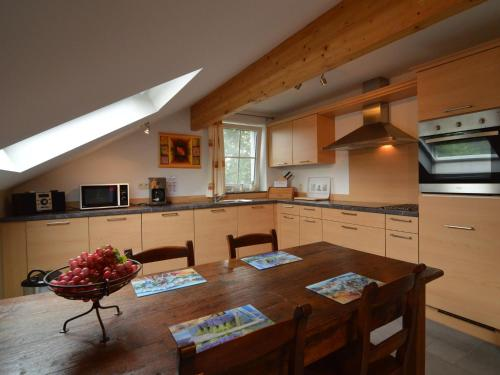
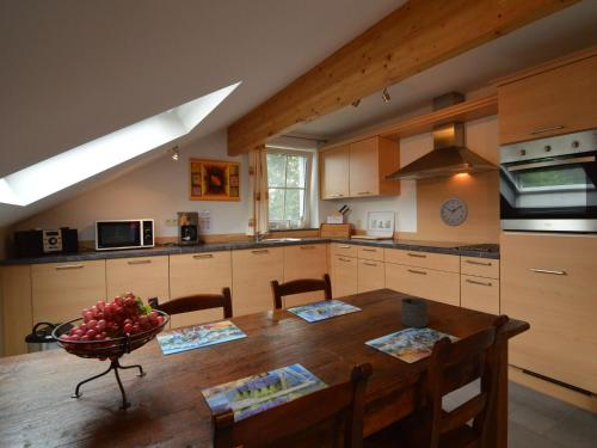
+ mug [400,297,429,329]
+ wall clock [438,196,469,227]
